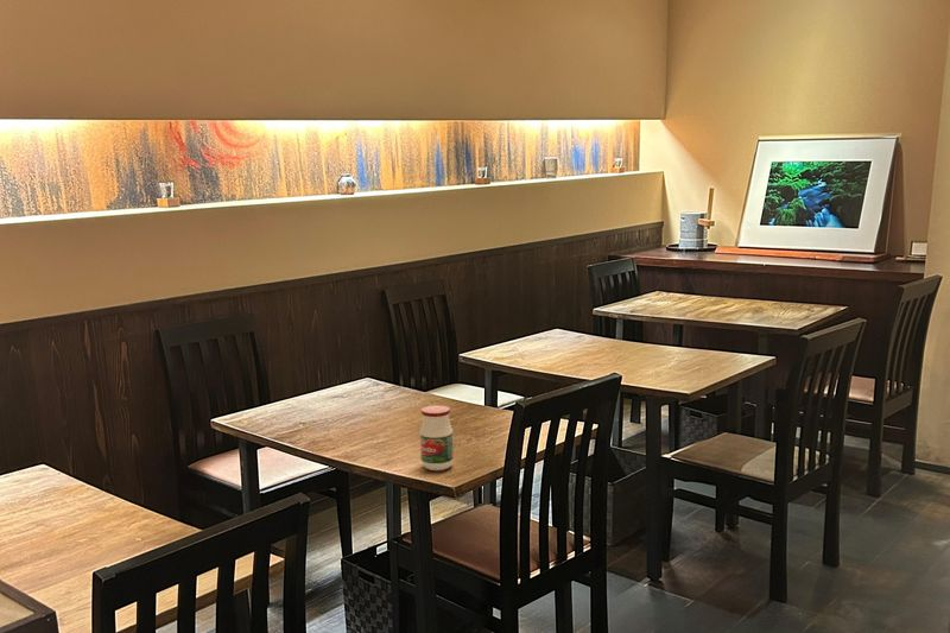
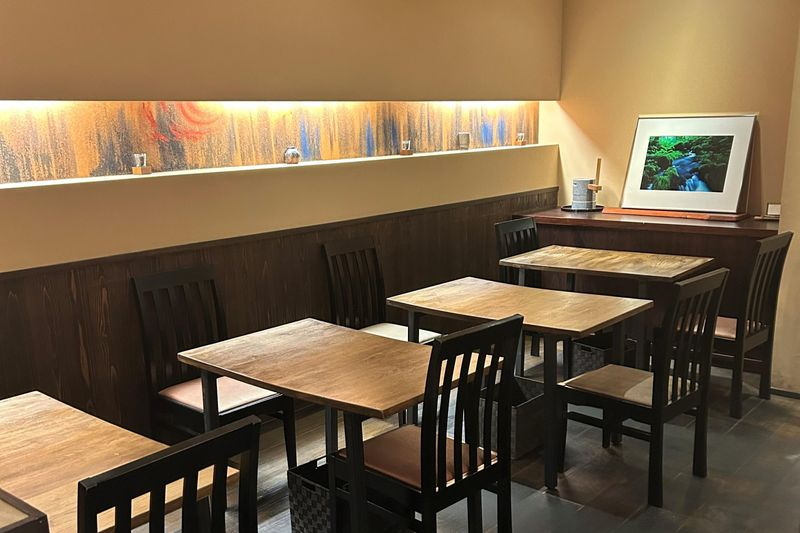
- jar [419,404,455,471]
